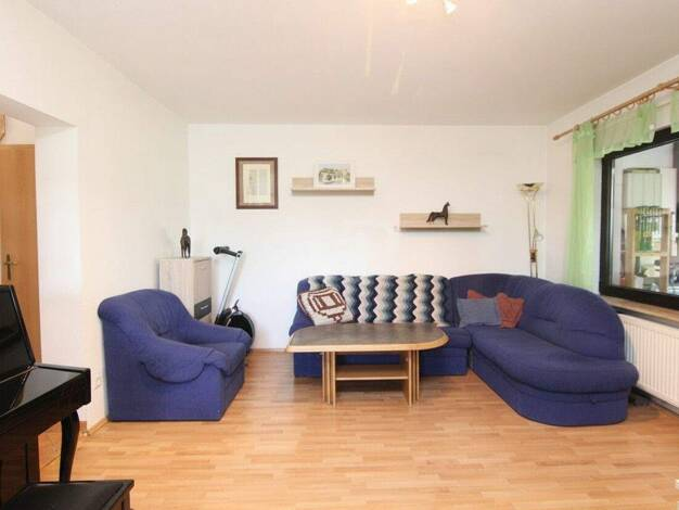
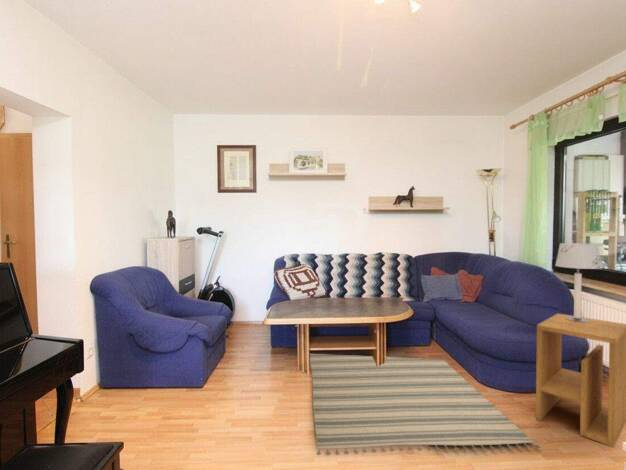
+ rug [309,353,542,456]
+ side table [535,313,626,448]
+ table lamp [554,242,604,322]
